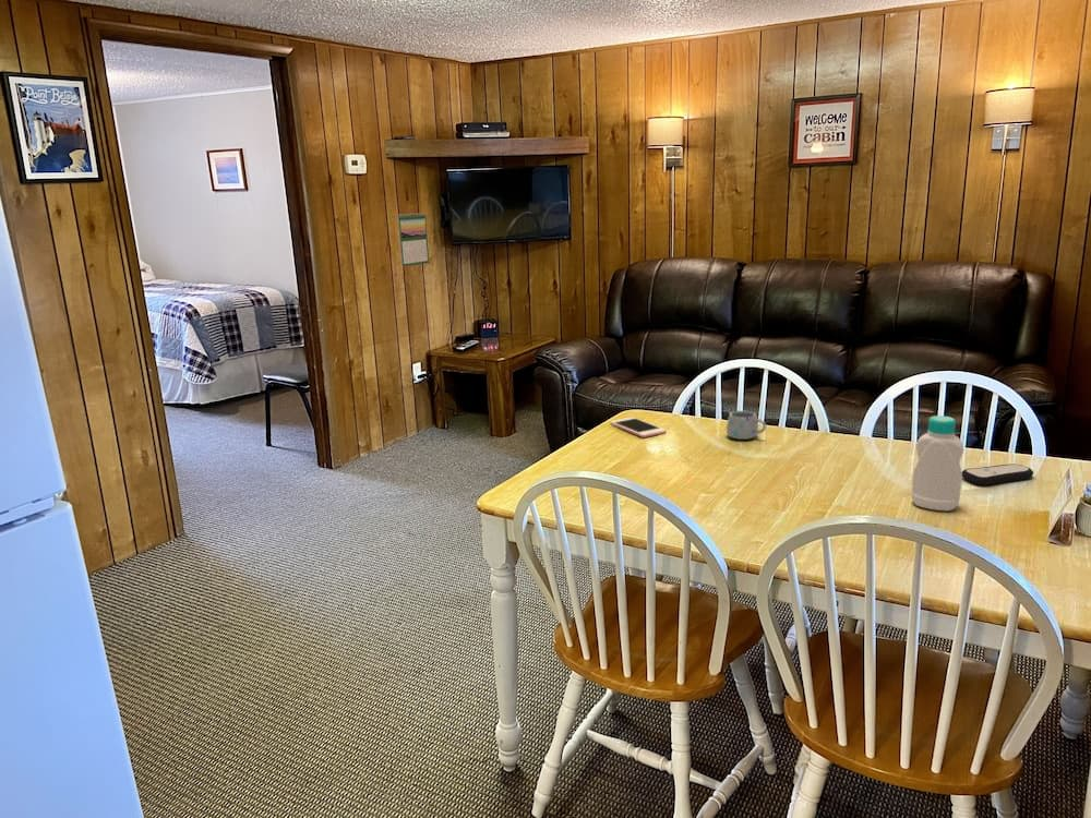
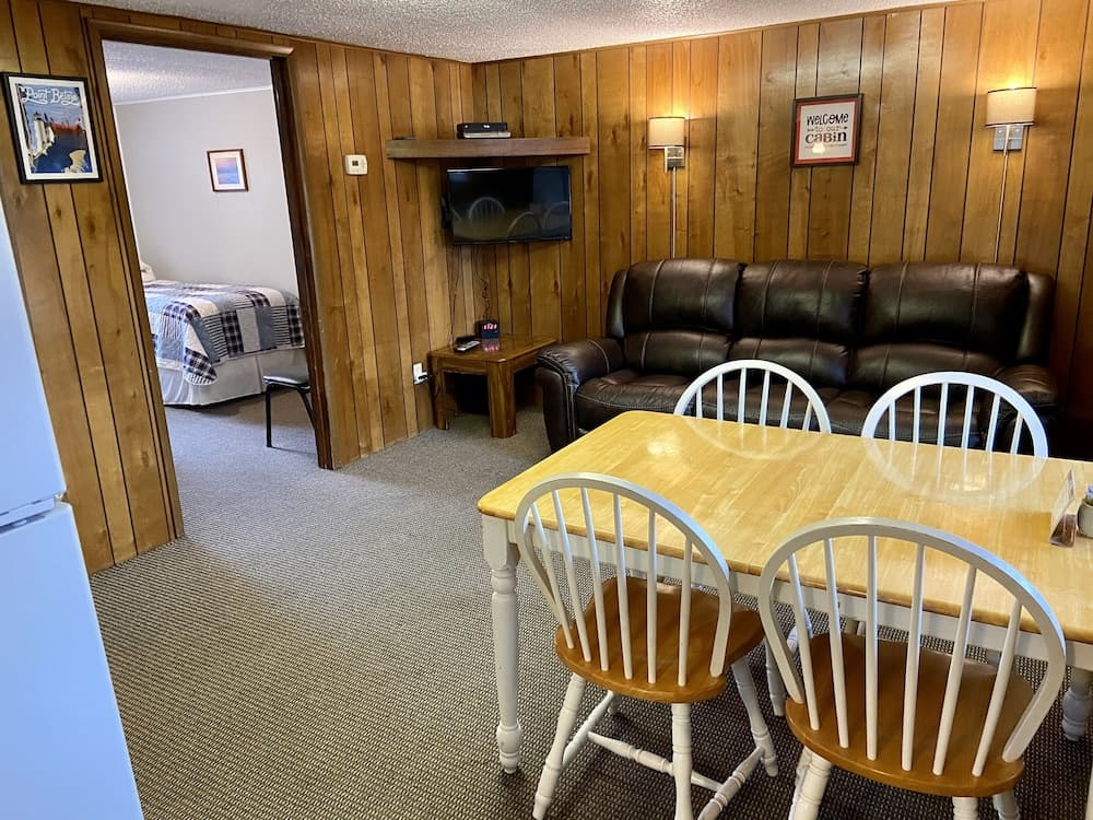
- cell phone [609,417,668,438]
- bottle [910,414,964,512]
- remote control [961,462,1034,486]
- mug [726,410,767,441]
- calendar [397,212,430,267]
